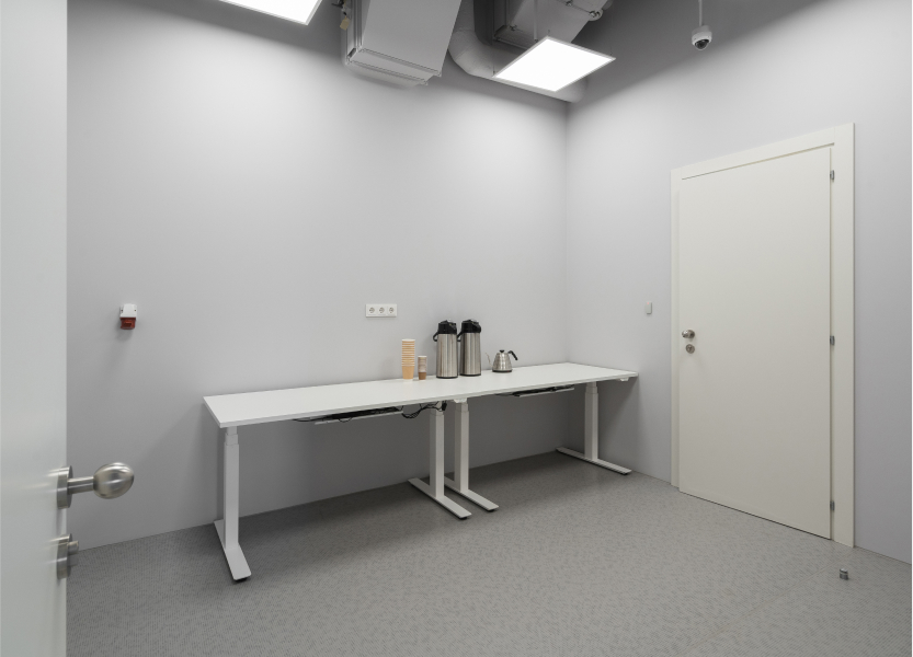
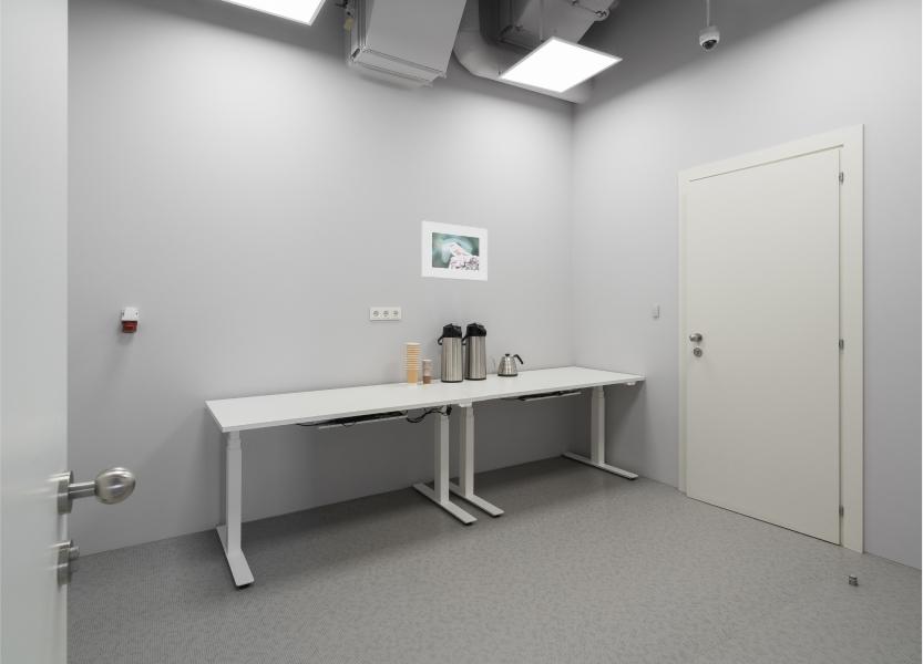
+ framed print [421,220,489,282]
